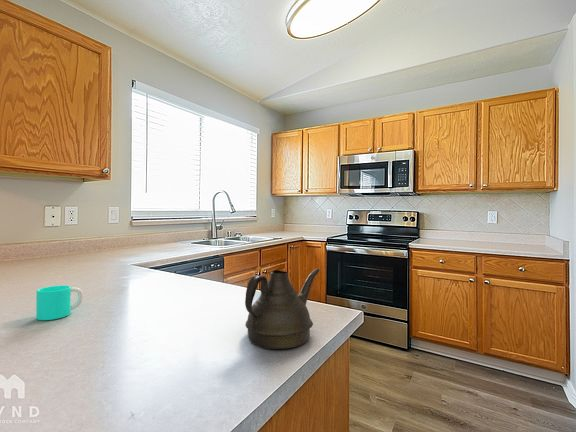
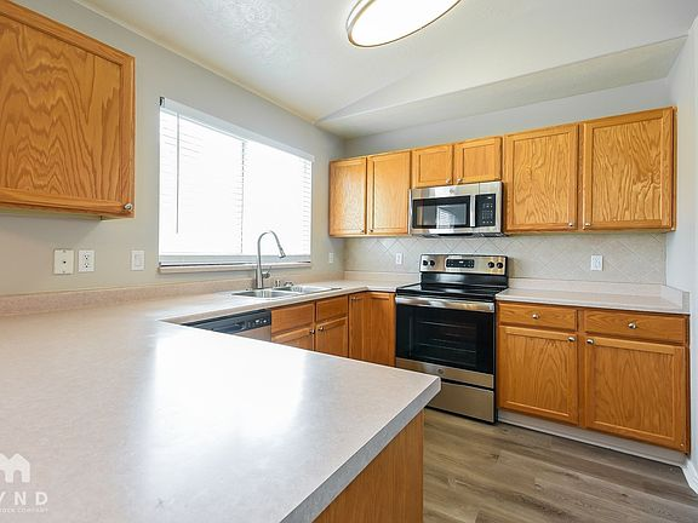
- cup [35,285,84,321]
- teapot [244,267,321,350]
